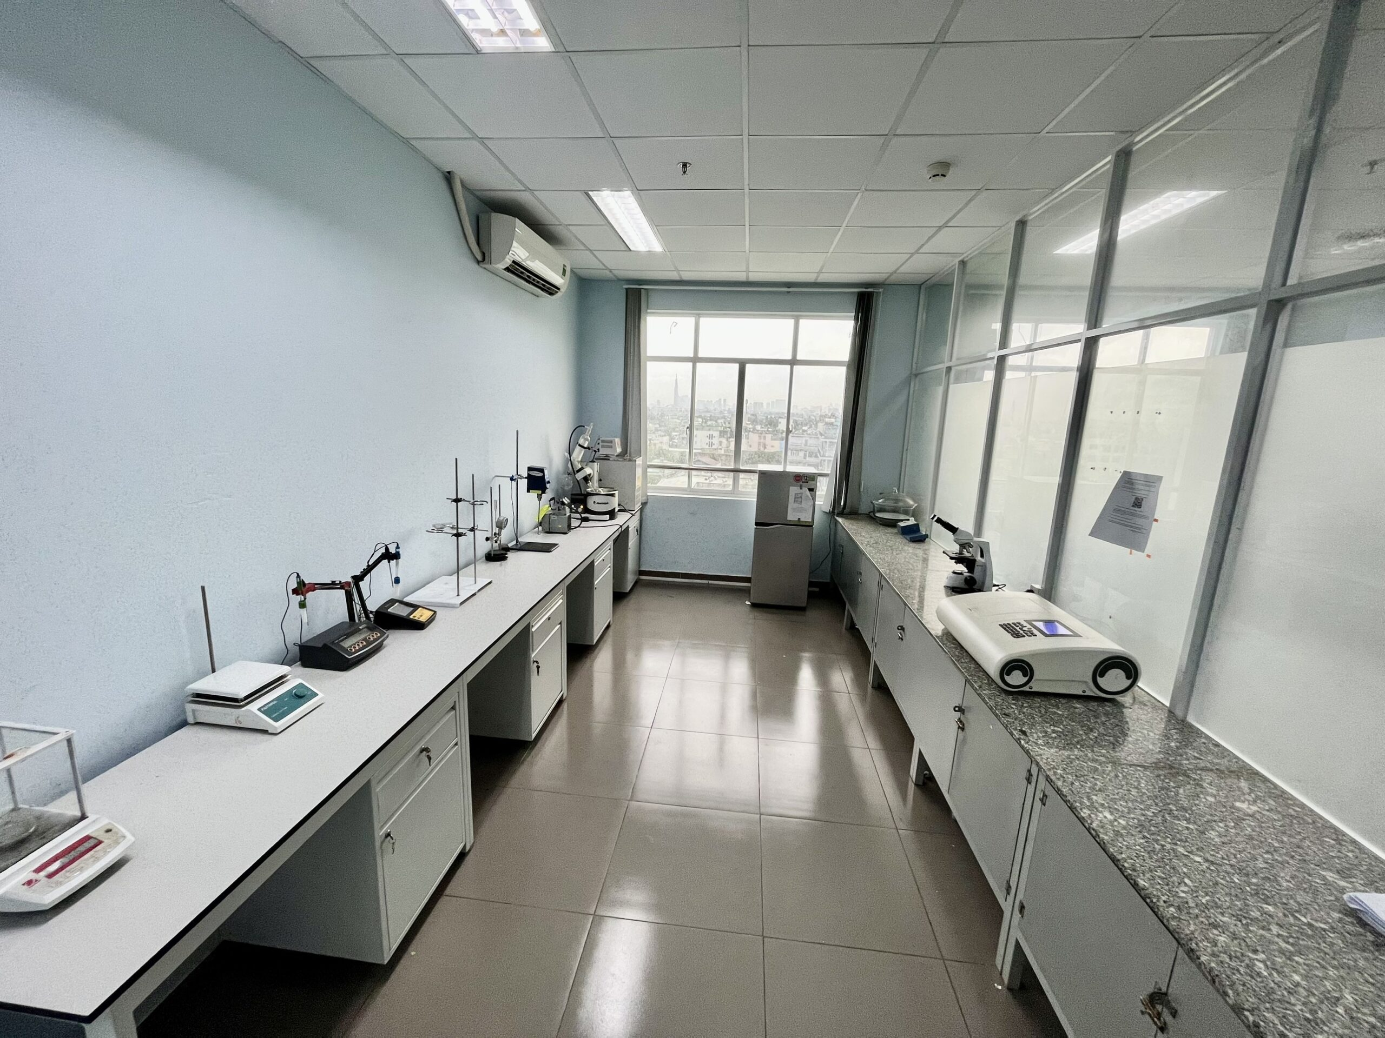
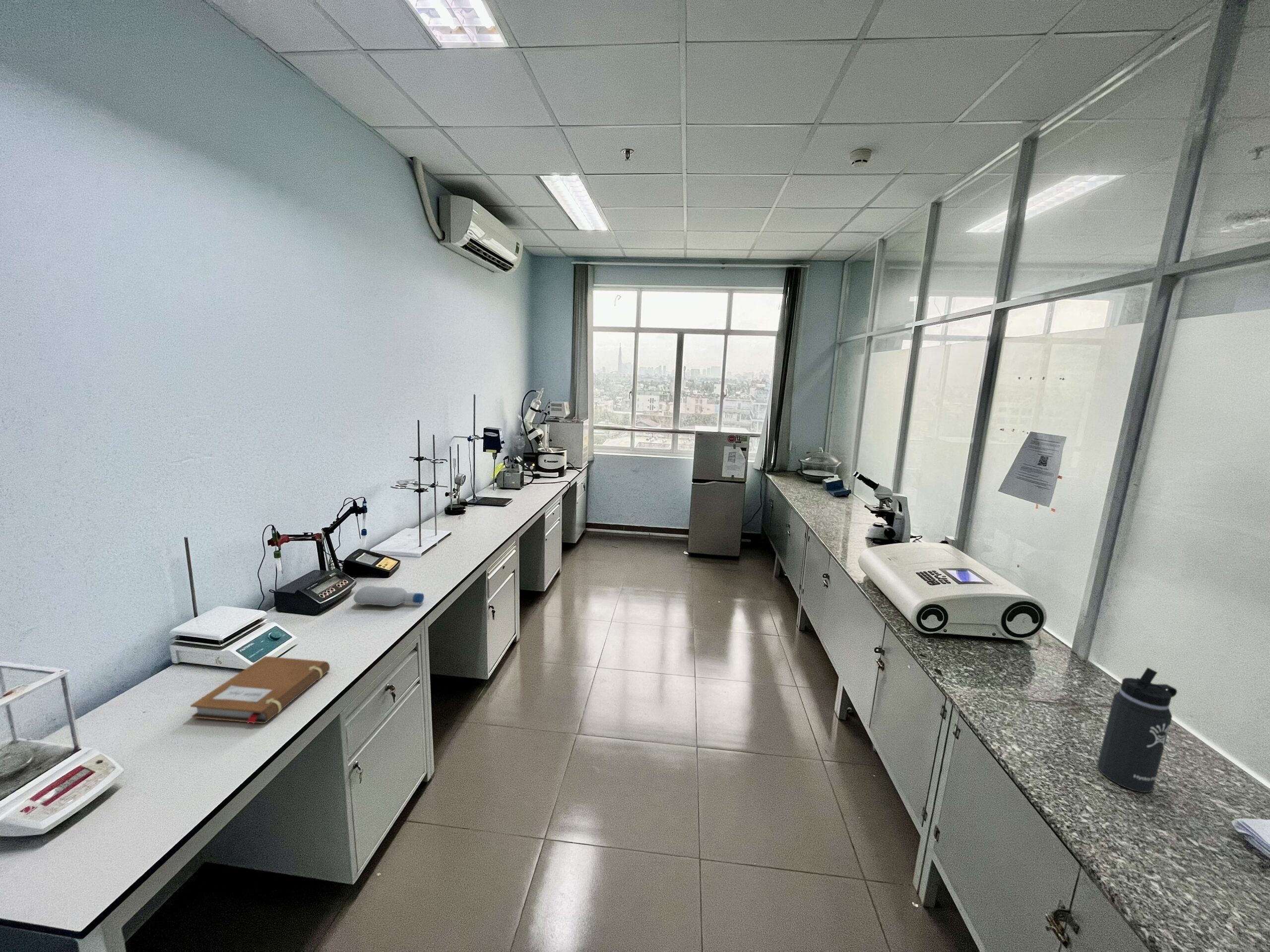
+ thermos bottle [1097,667,1178,793]
+ notebook [190,655,330,725]
+ bottle [353,585,425,607]
